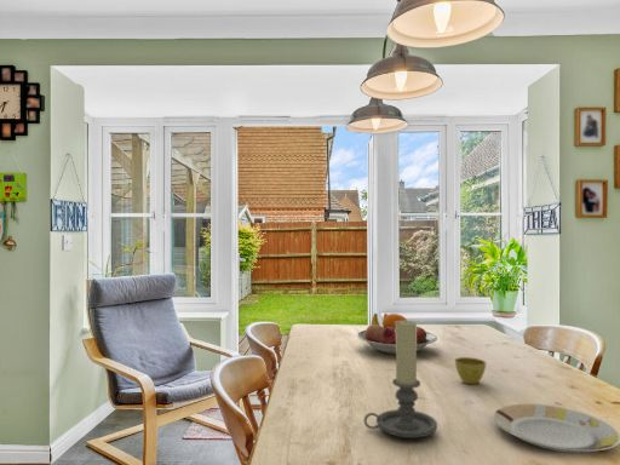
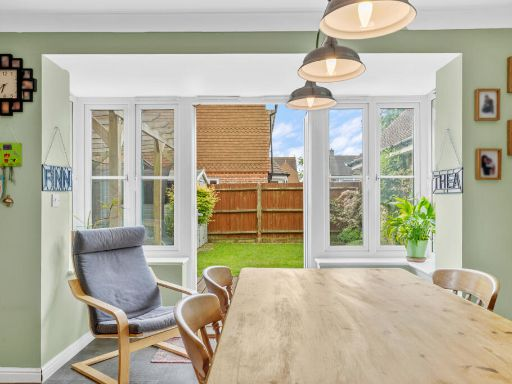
- flower pot [454,356,487,385]
- fruit bowl [356,312,438,355]
- candle holder [363,318,438,440]
- plate [493,403,620,454]
